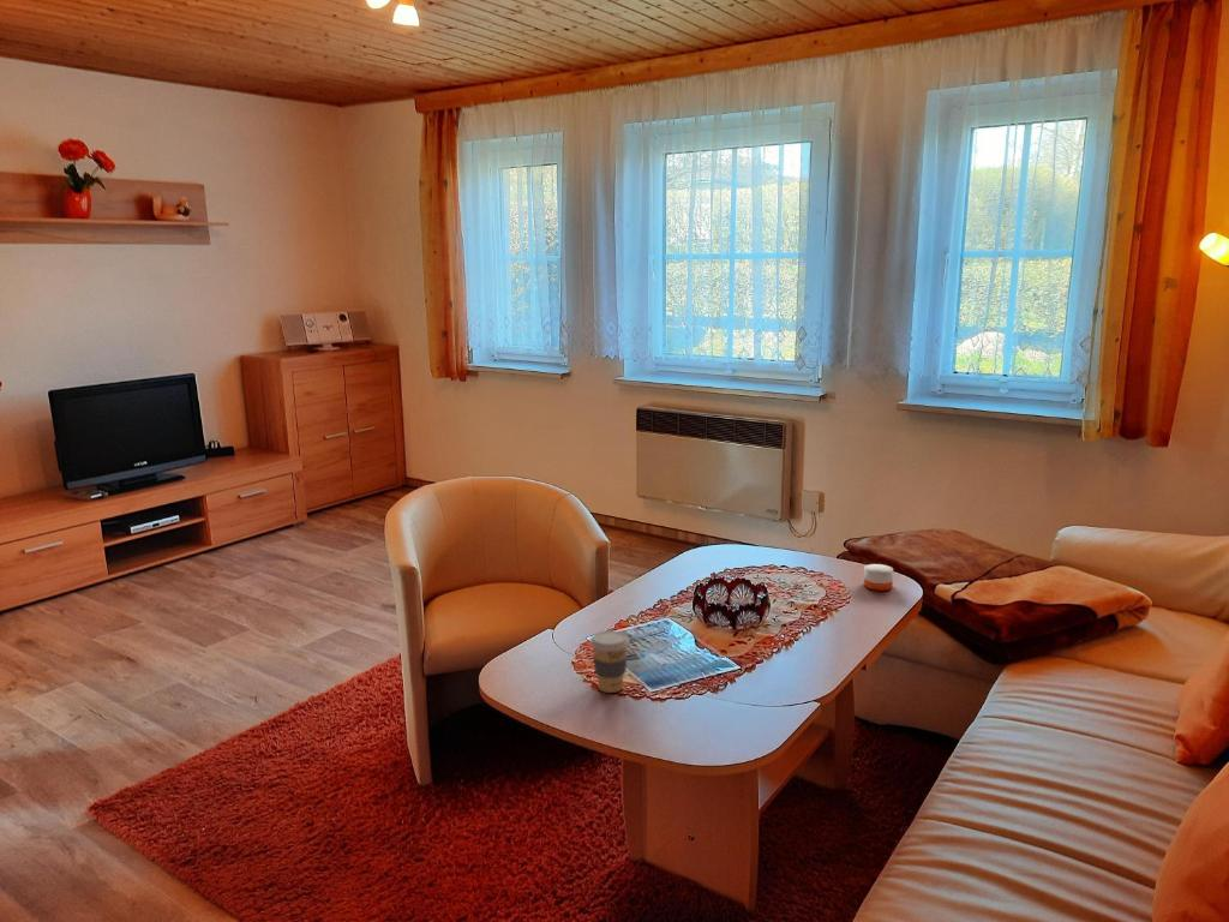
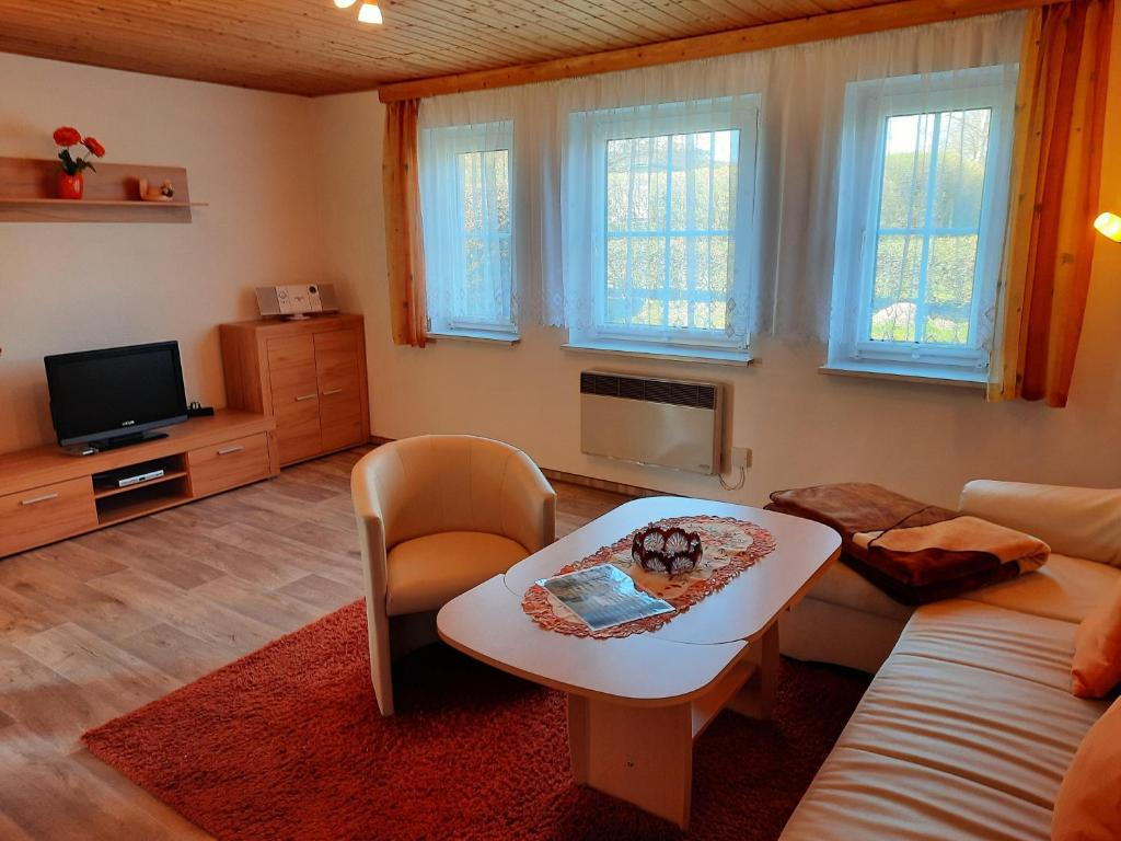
- coffee cup [588,629,631,694]
- candle [863,563,894,592]
